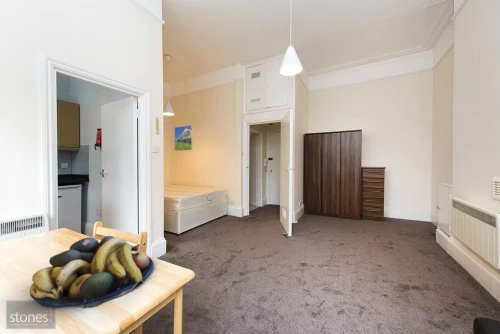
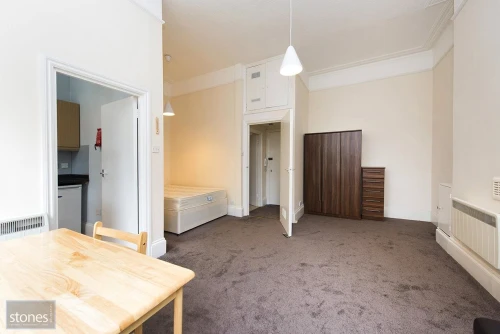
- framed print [173,124,194,152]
- fruit bowl [28,235,155,309]
